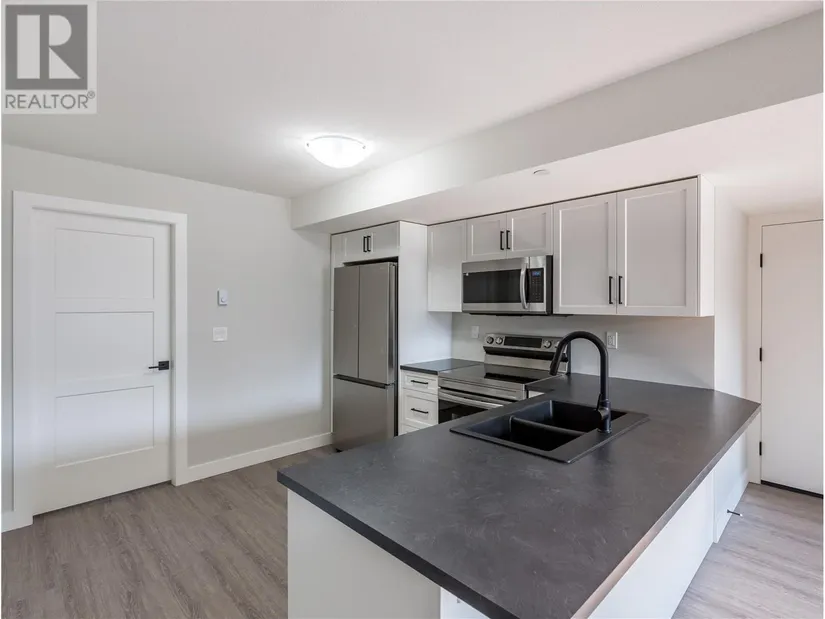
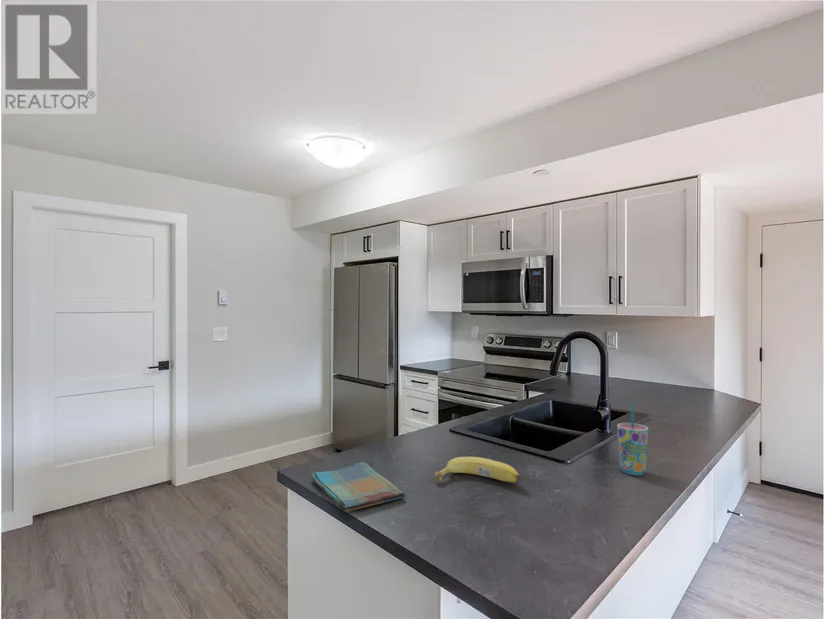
+ dish towel [311,462,406,513]
+ cup [616,403,649,476]
+ fruit [434,456,521,484]
